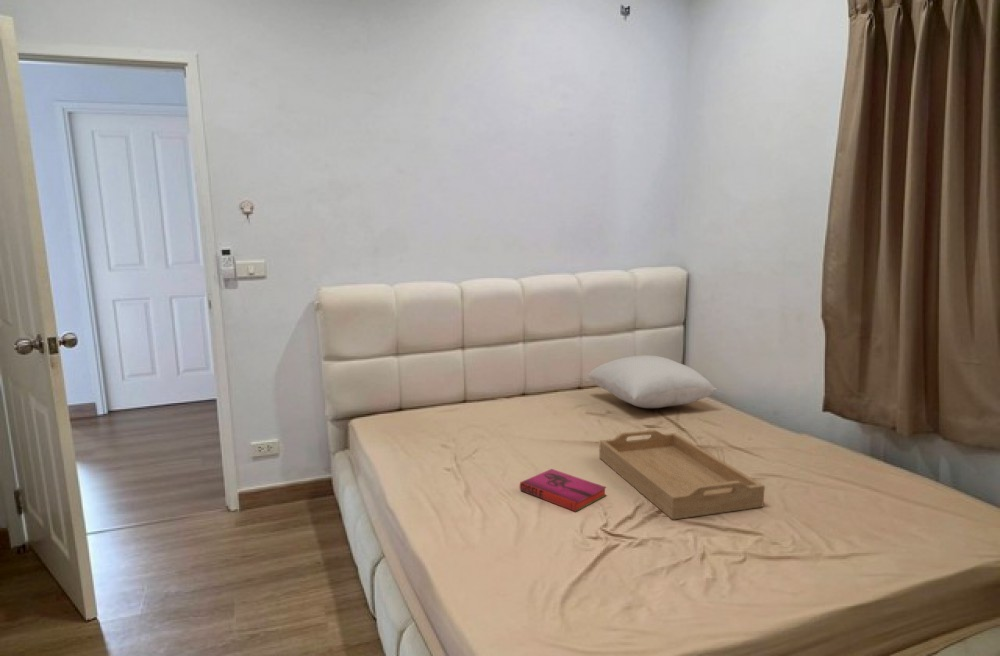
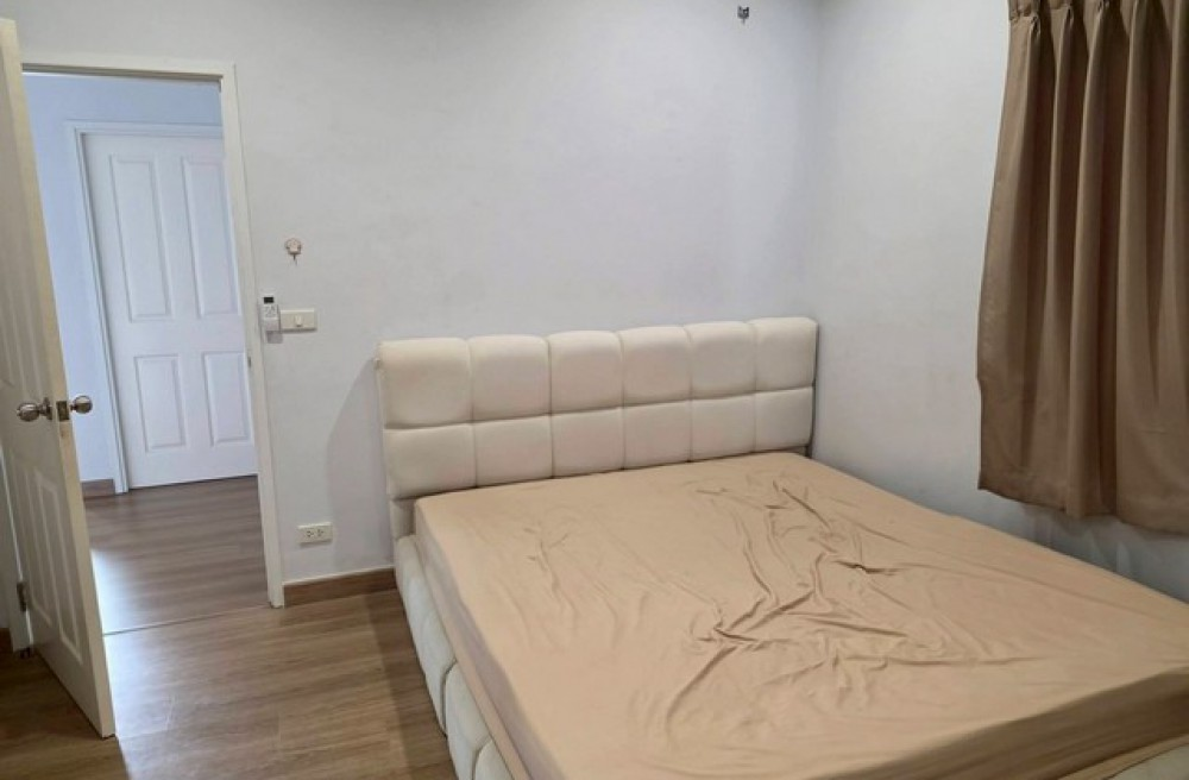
- hardback book [519,468,607,513]
- pillow [587,354,718,409]
- serving tray [598,429,766,521]
